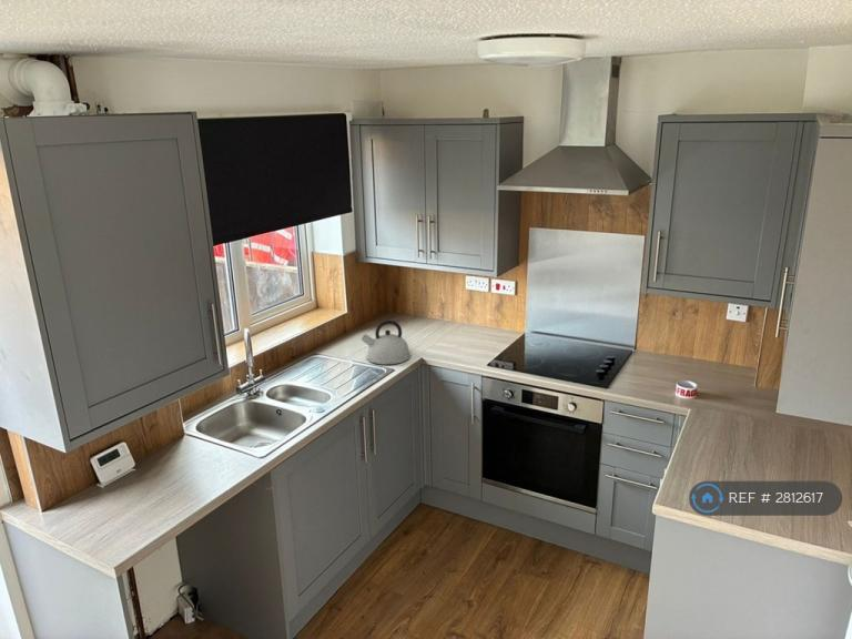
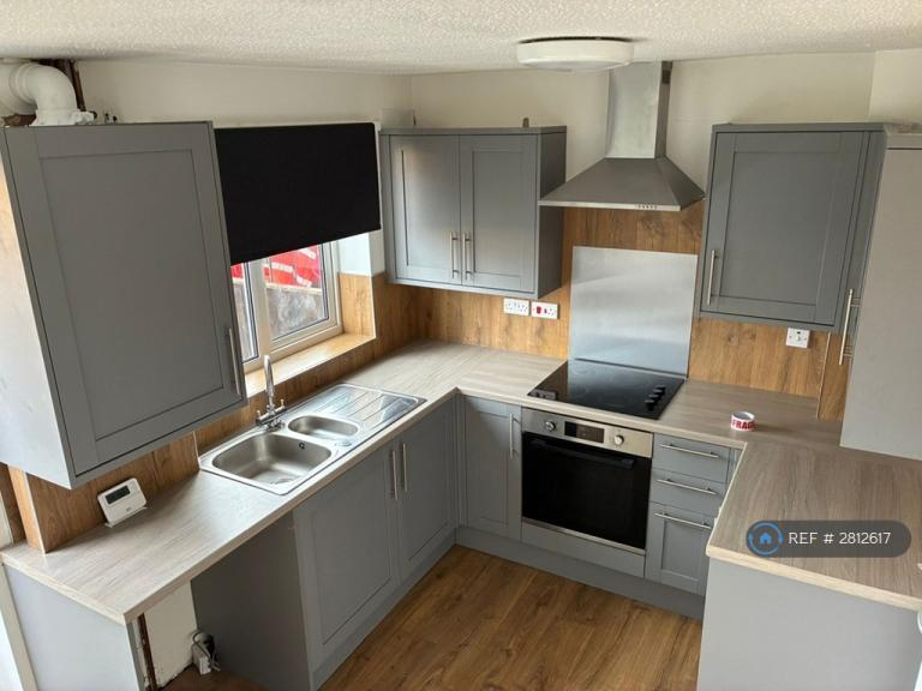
- kettle [361,320,412,366]
